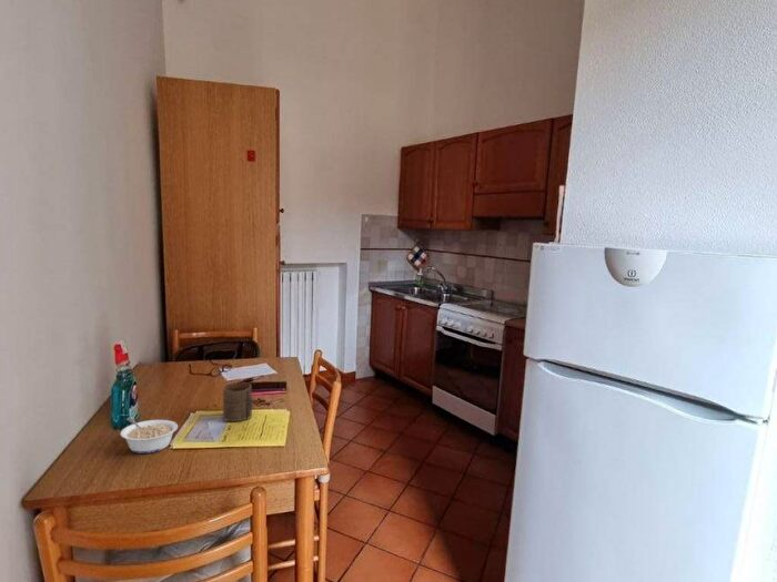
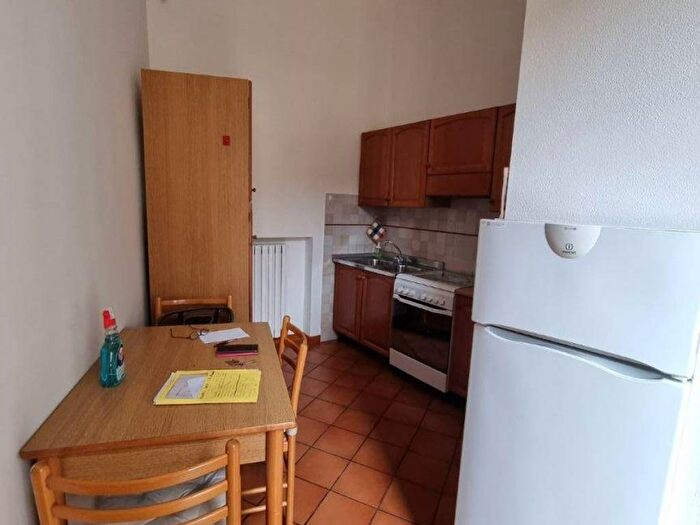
- cup [222,381,254,422]
- legume [120,416,179,455]
